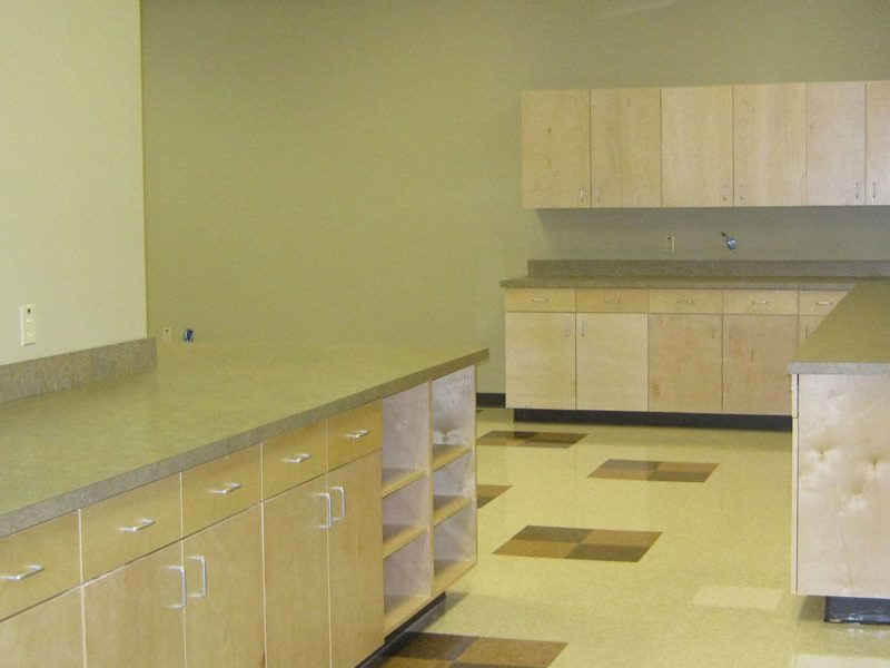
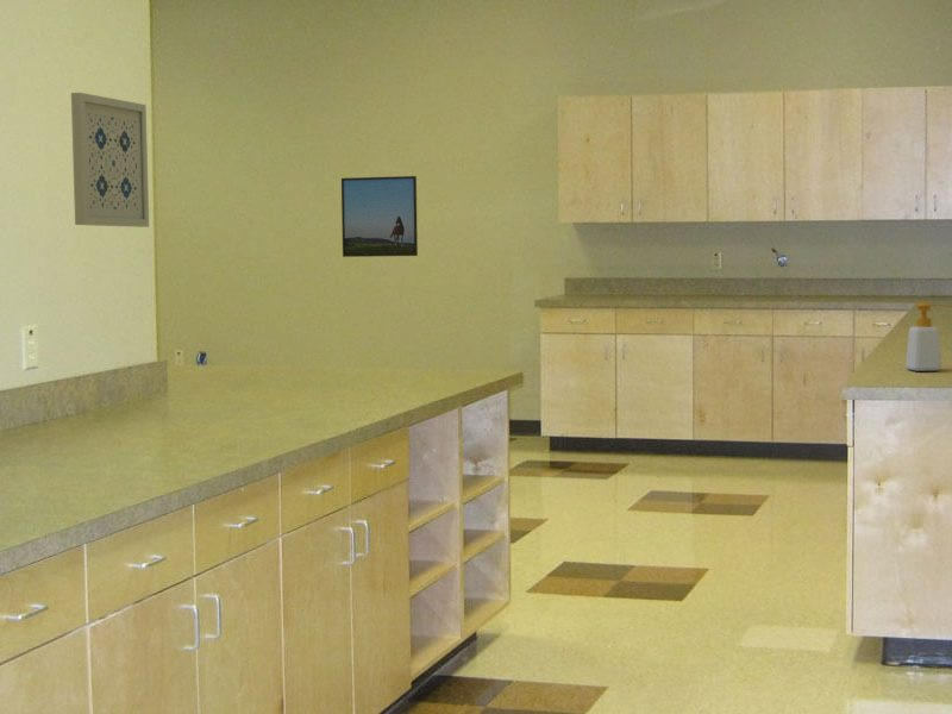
+ wall art [70,92,150,228]
+ soap bottle [904,301,952,372]
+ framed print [340,175,419,258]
